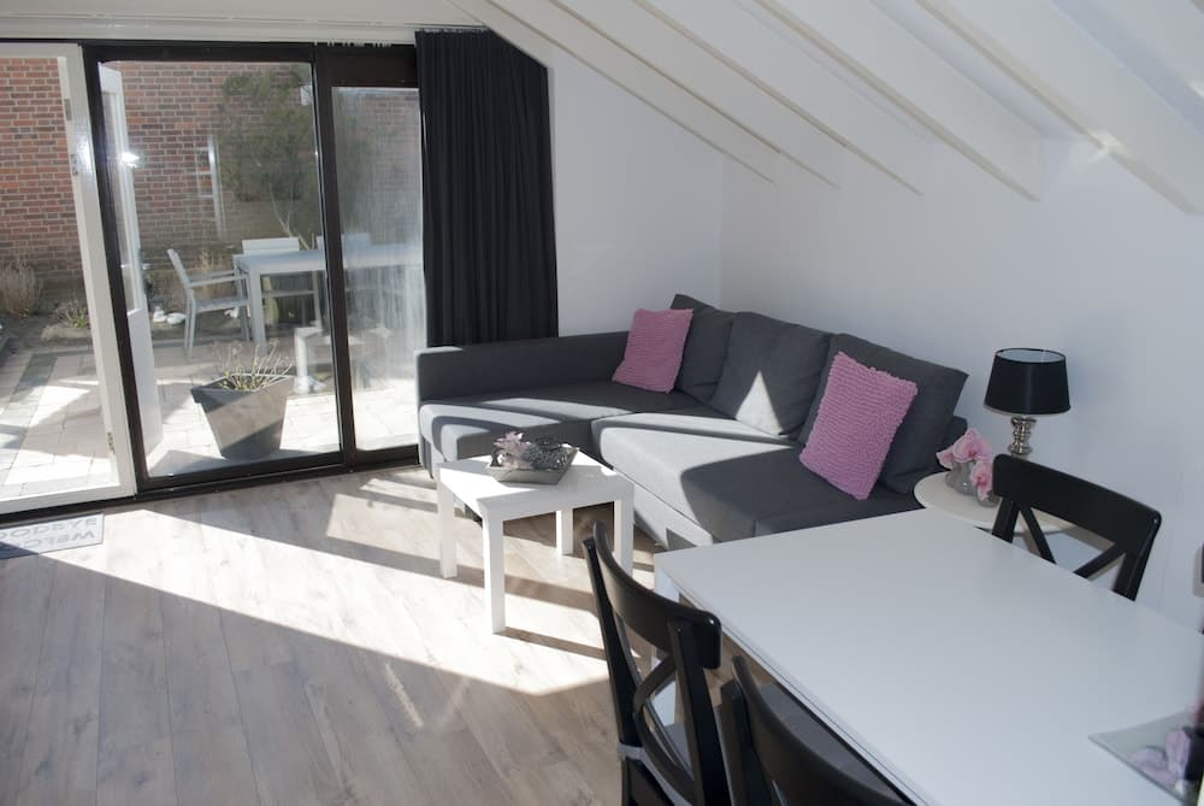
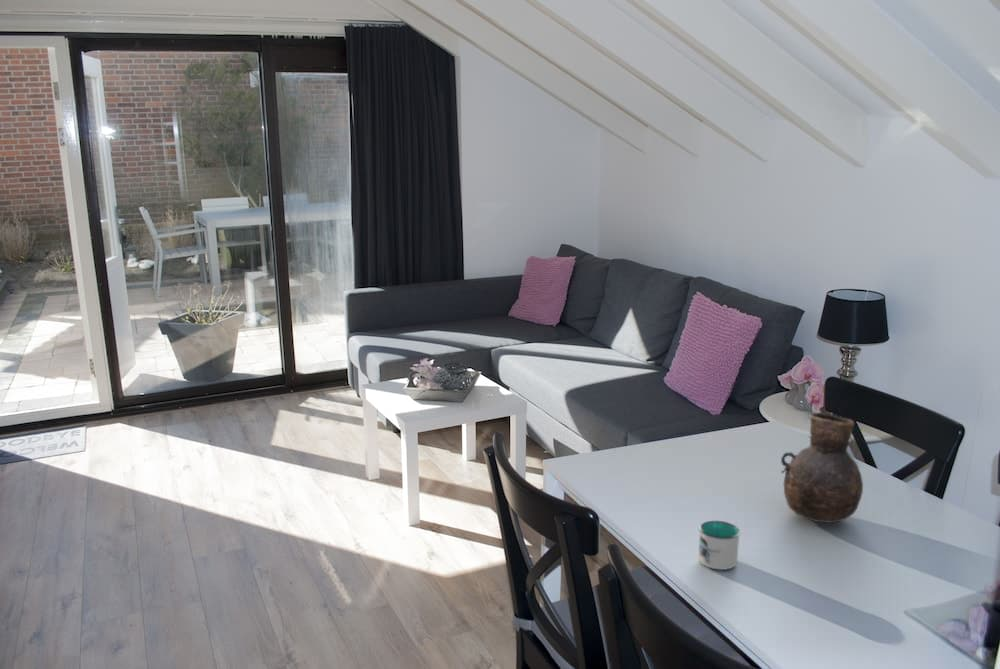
+ mug [698,520,742,571]
+ vase [780,412,864,524]
